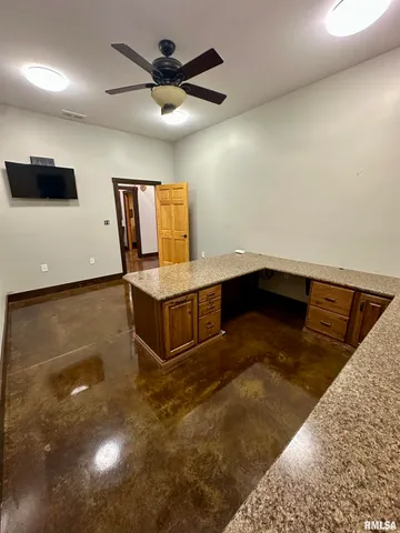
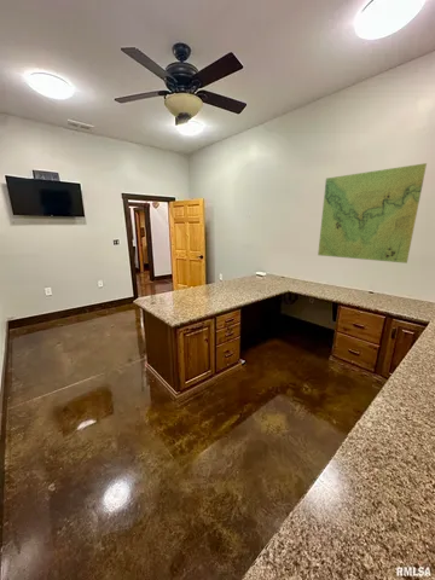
+ map [317,162,428,265]
